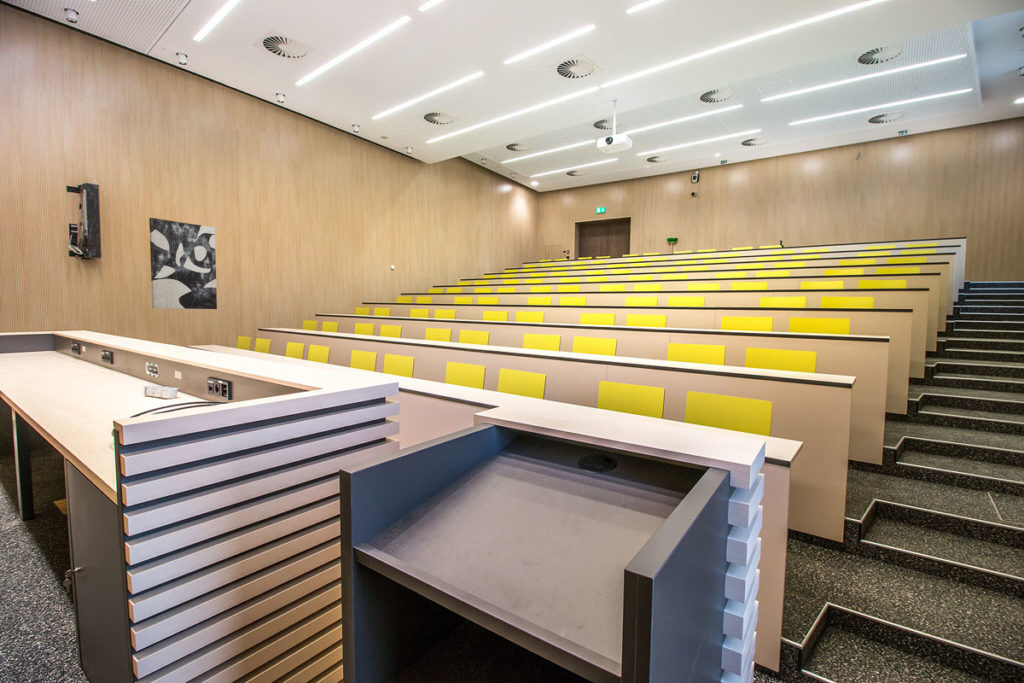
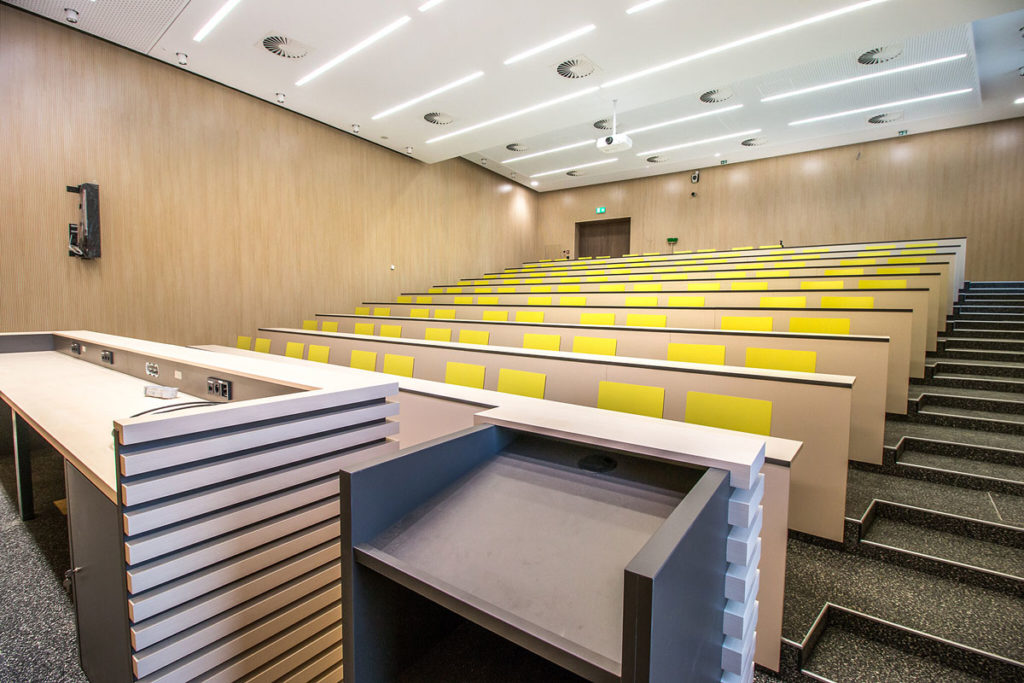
- wall art [148,217,218,310]
